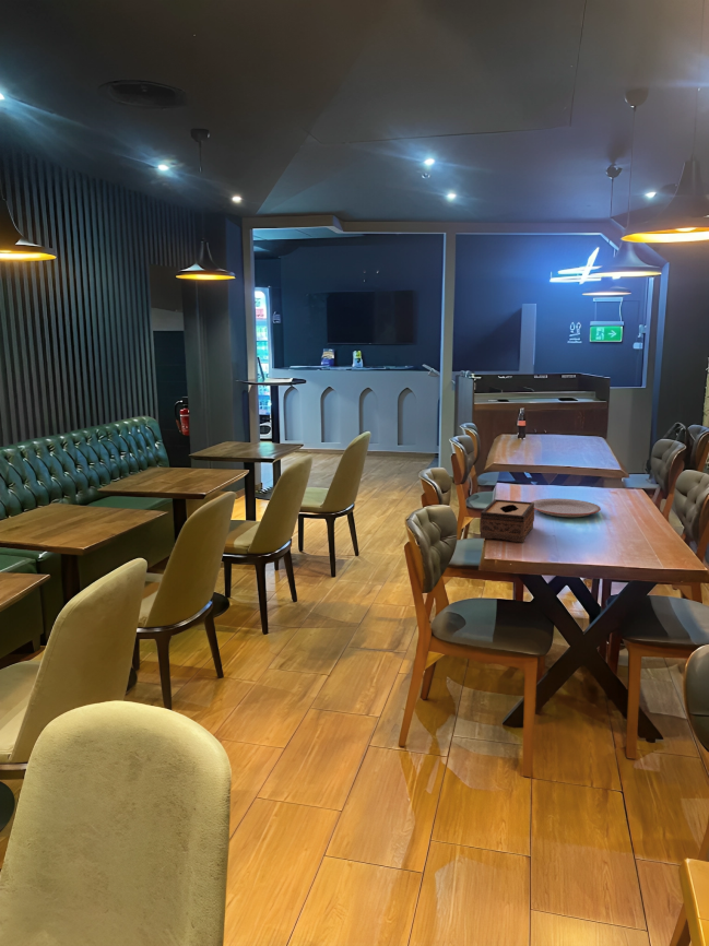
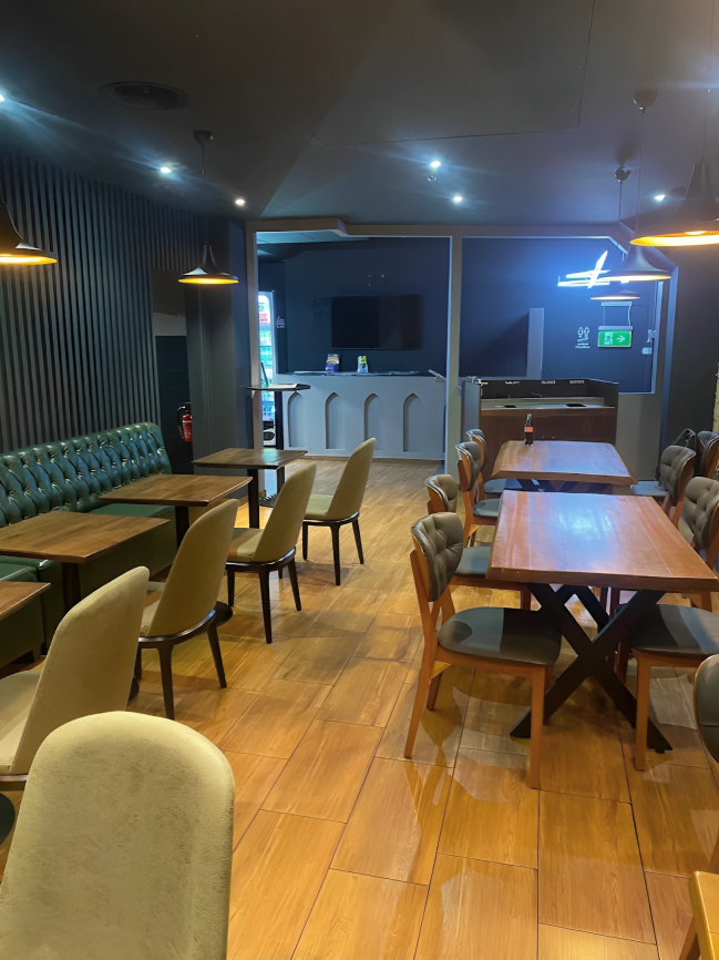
- plate [530,497,602,518]
- tissue box [478,498,535,544]
